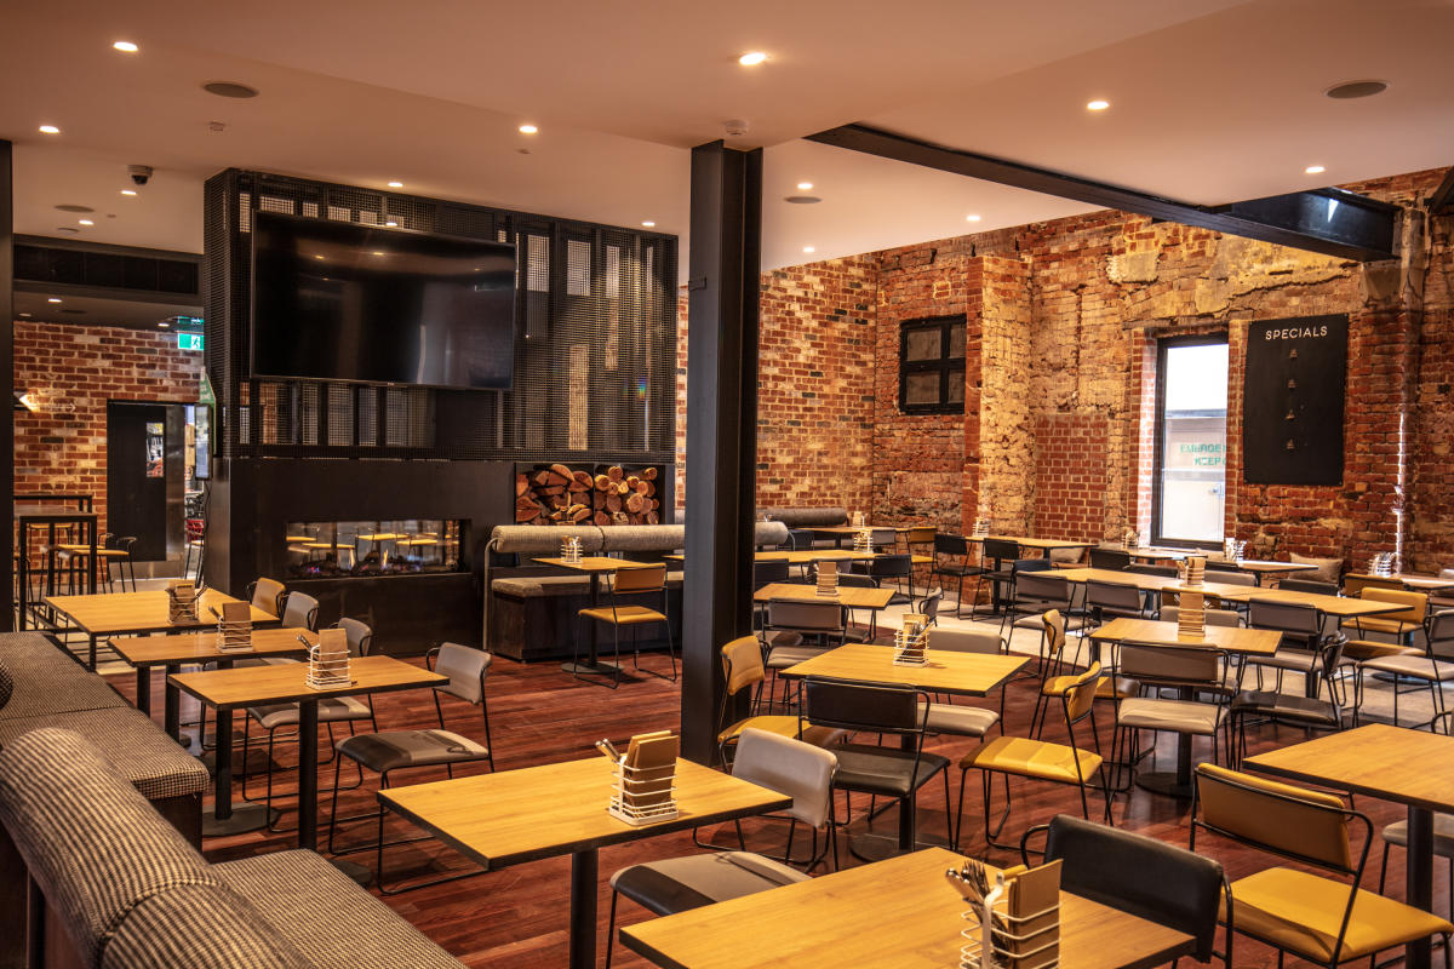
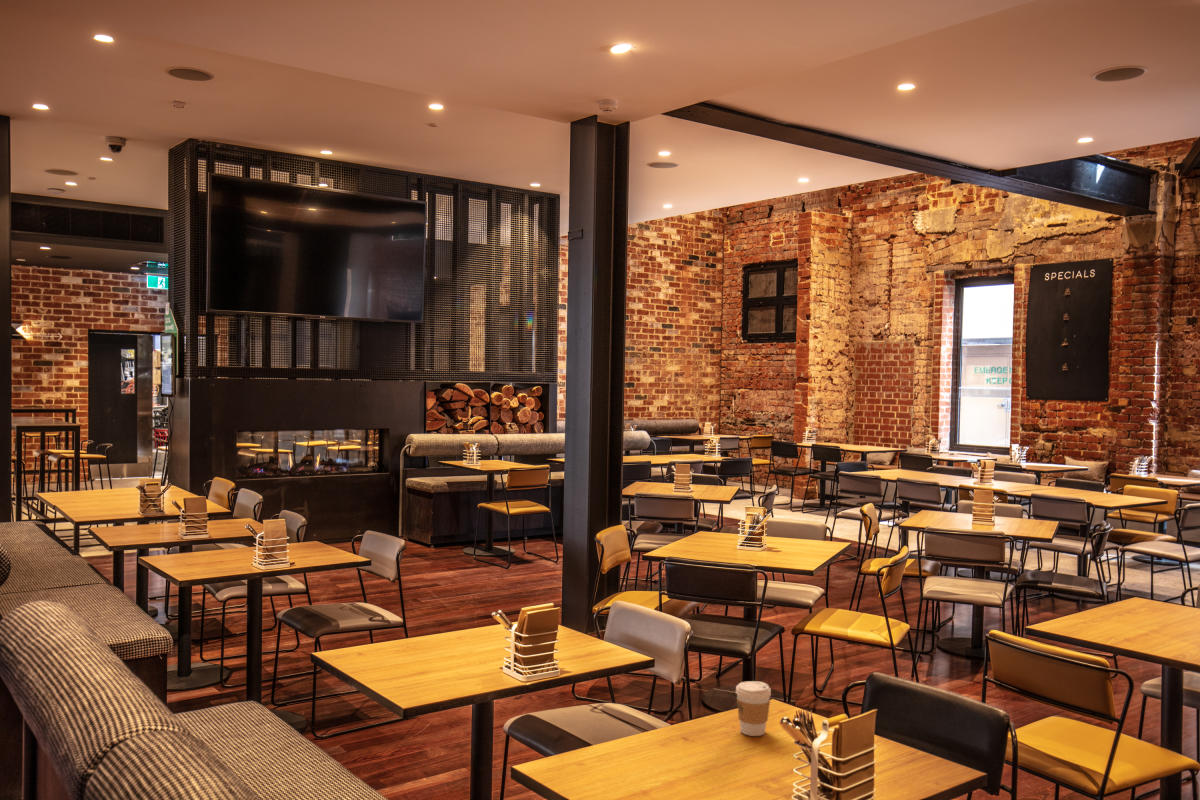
+ coffee cup [735,680,772,737]
